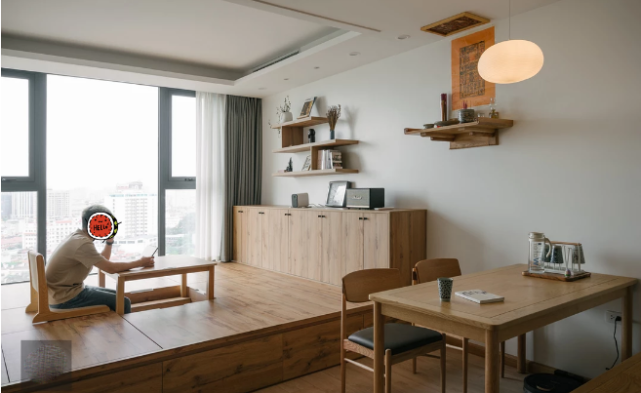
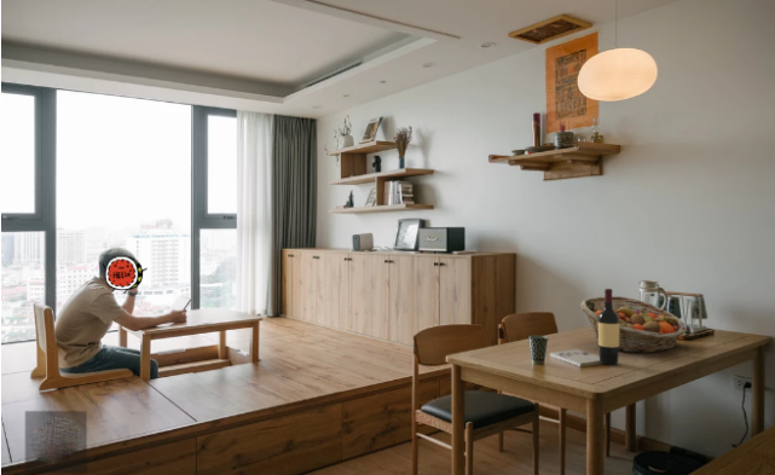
+ fruit basket [580,295,687,354]
+ wine bottle [597,288,620,366]
